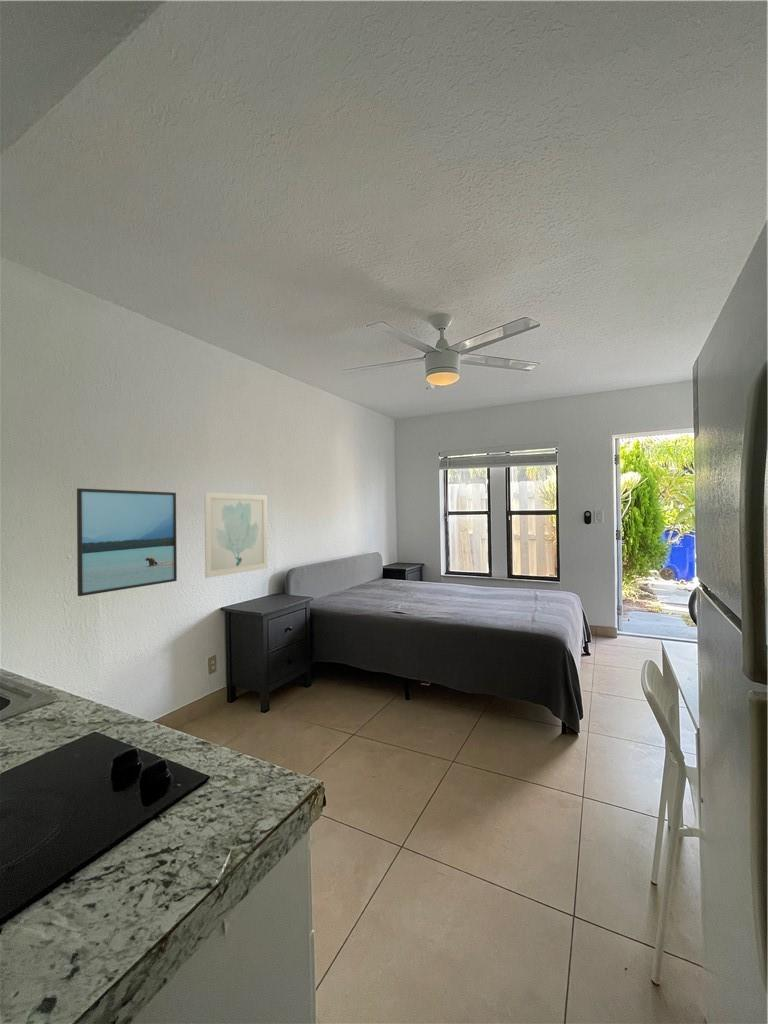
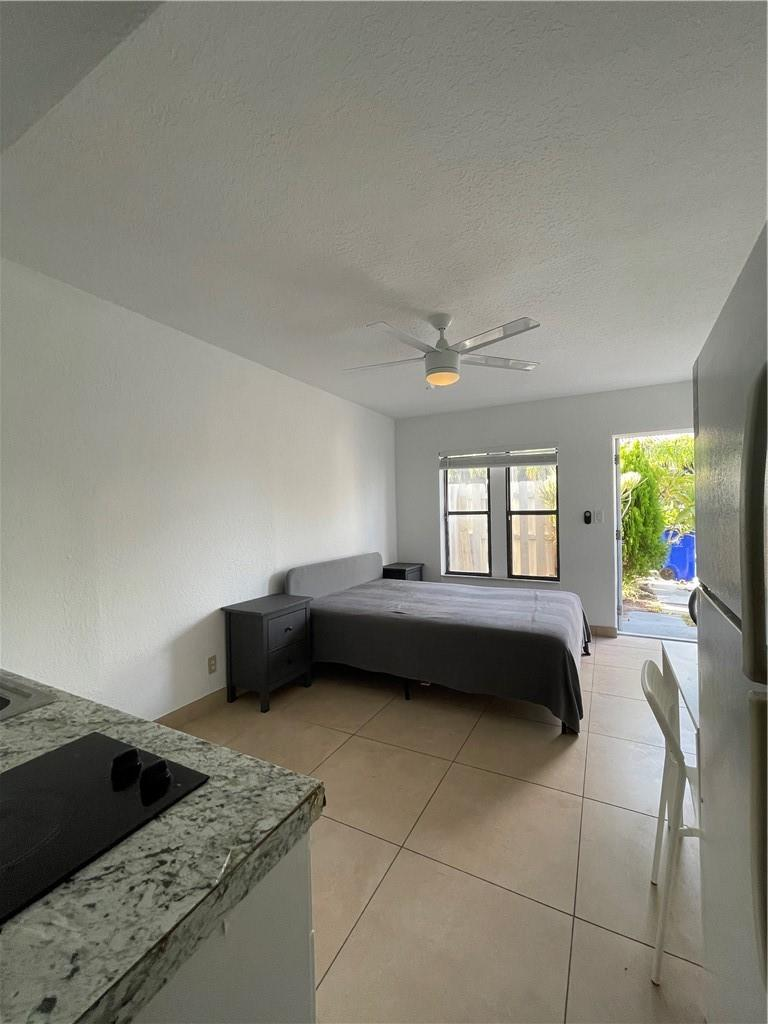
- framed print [76,487,178,597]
- wall art [204,491,269,579]
